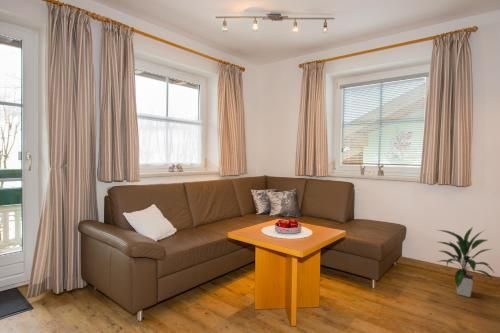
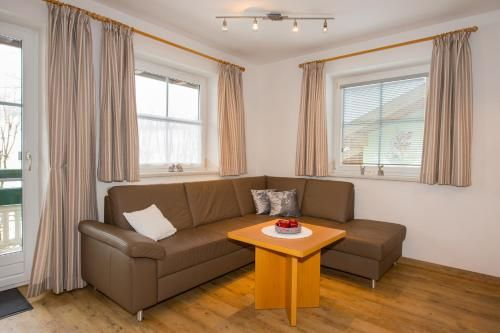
- indoor plant [437,226,496,298]
